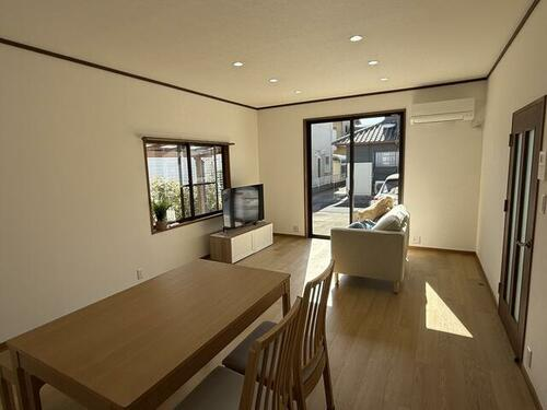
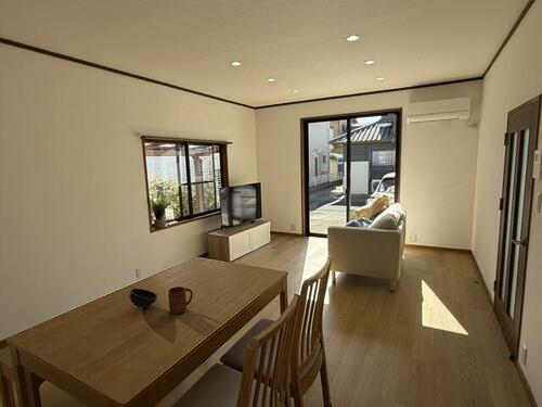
+ cup [167,285,194,315]
+ bowl [128,288,159,308]
